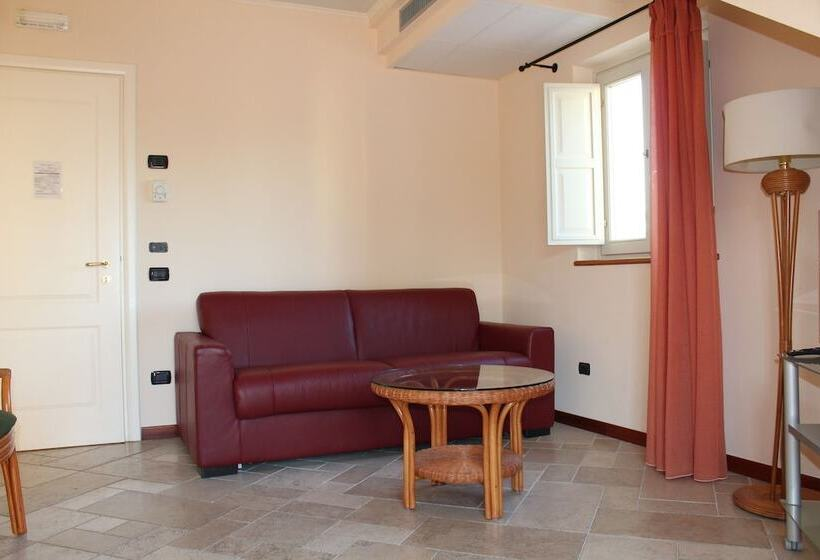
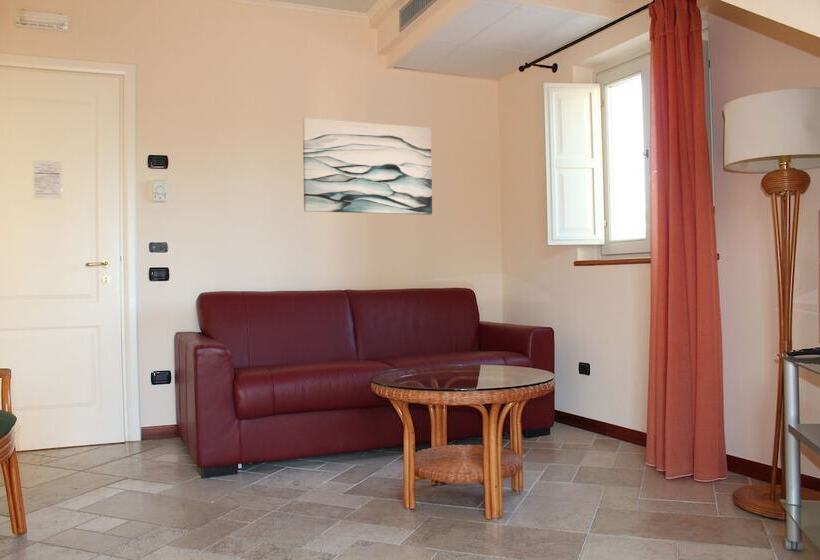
+ wall art [302,117,433,216]
